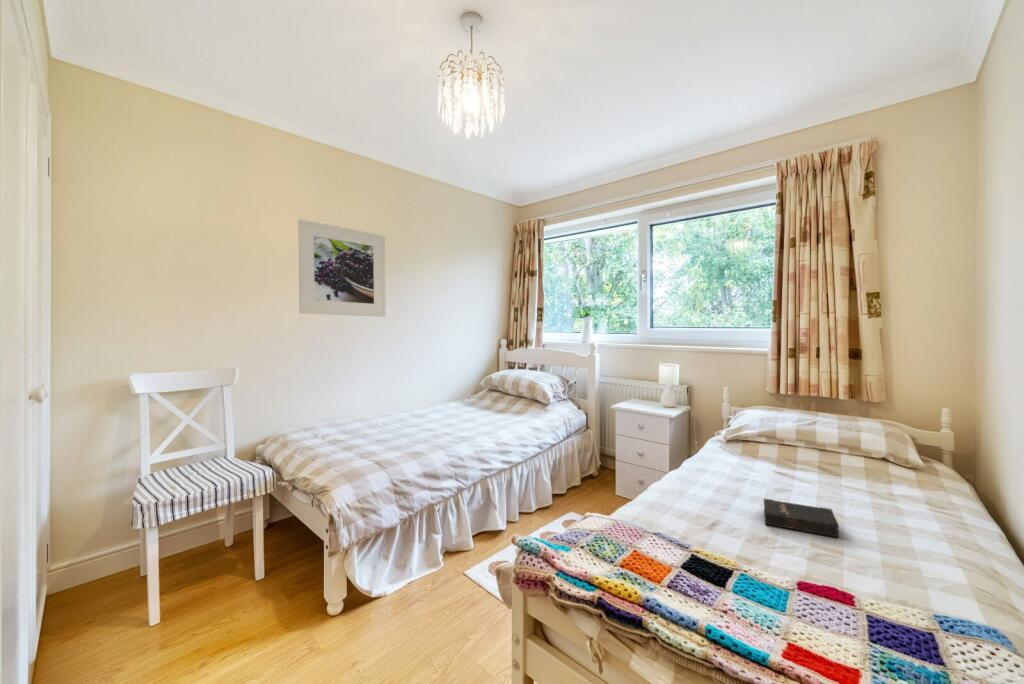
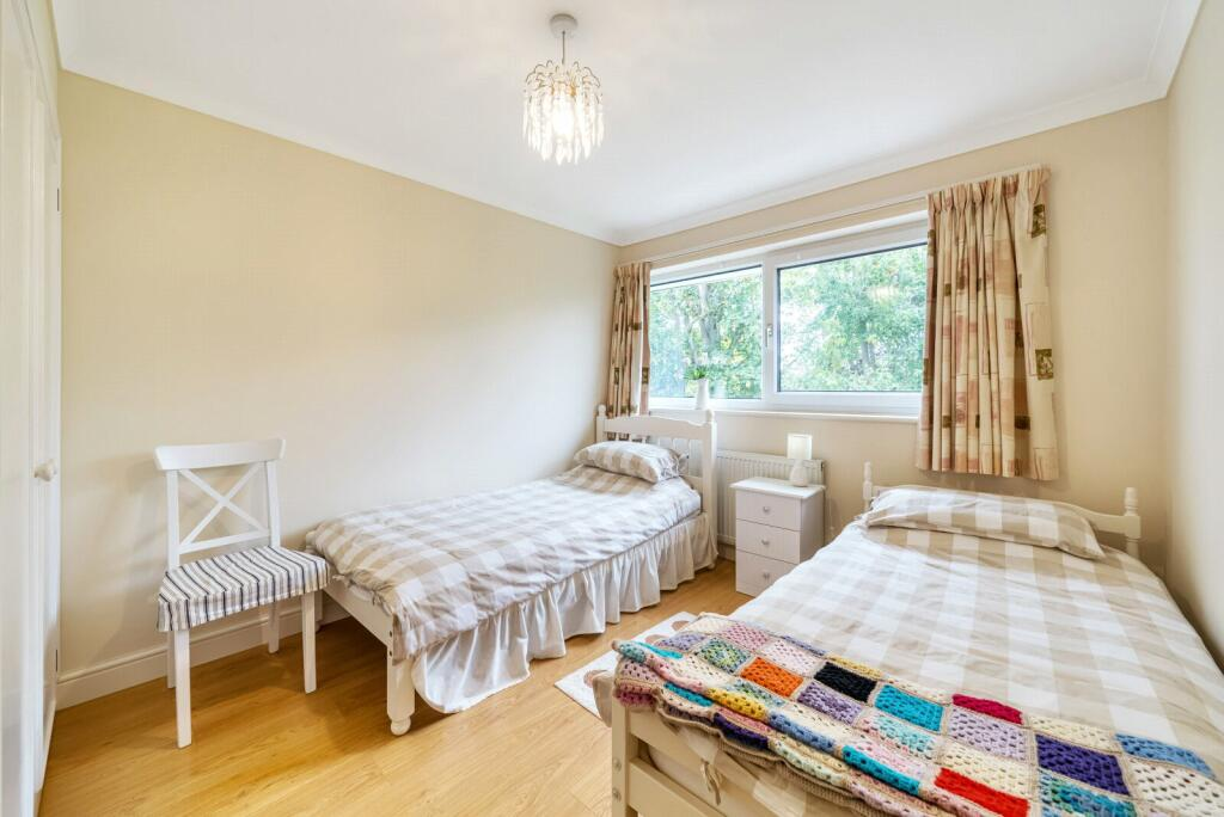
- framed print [297,218,387,318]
- hardback book [763,497,840,538]
